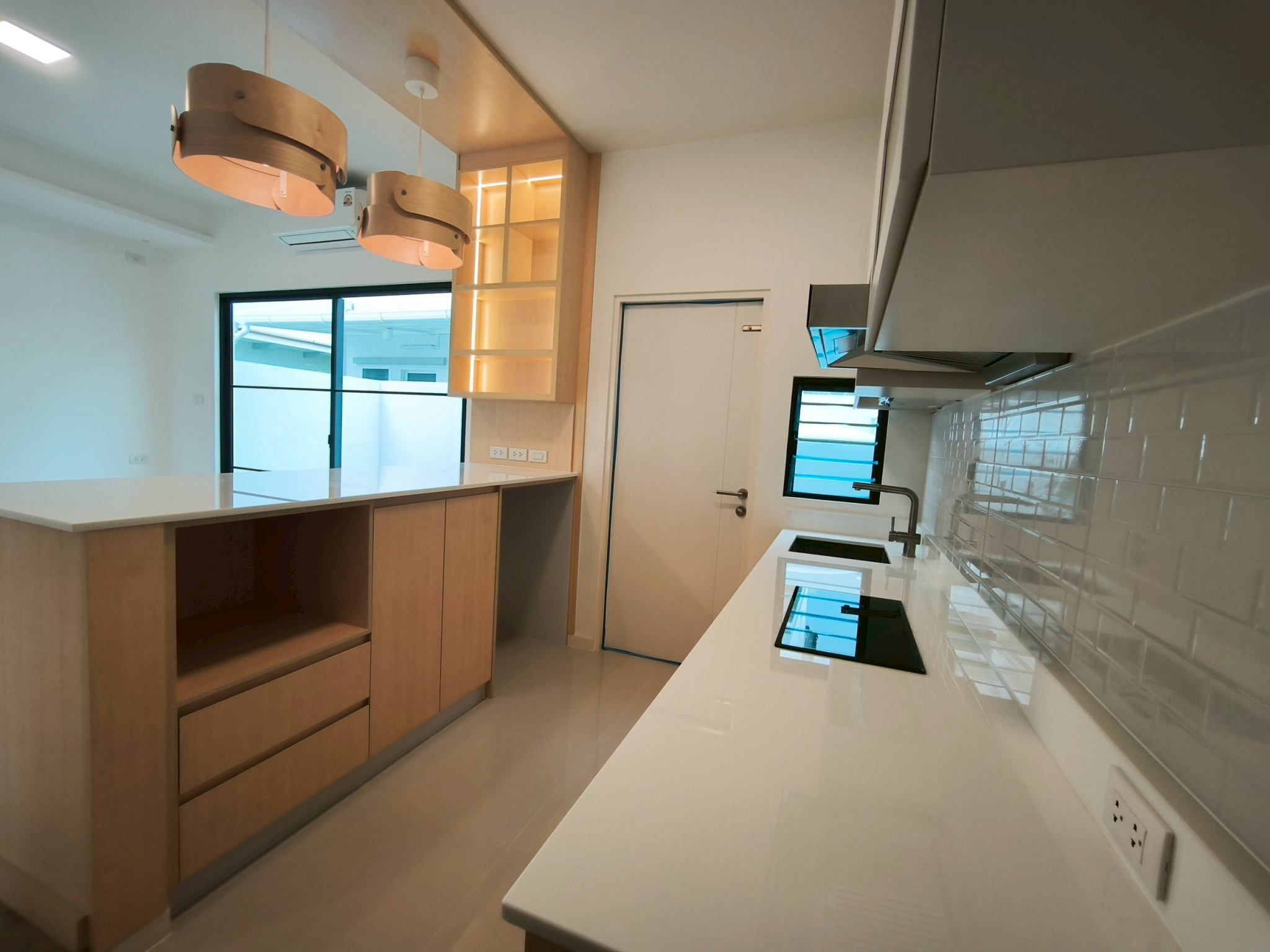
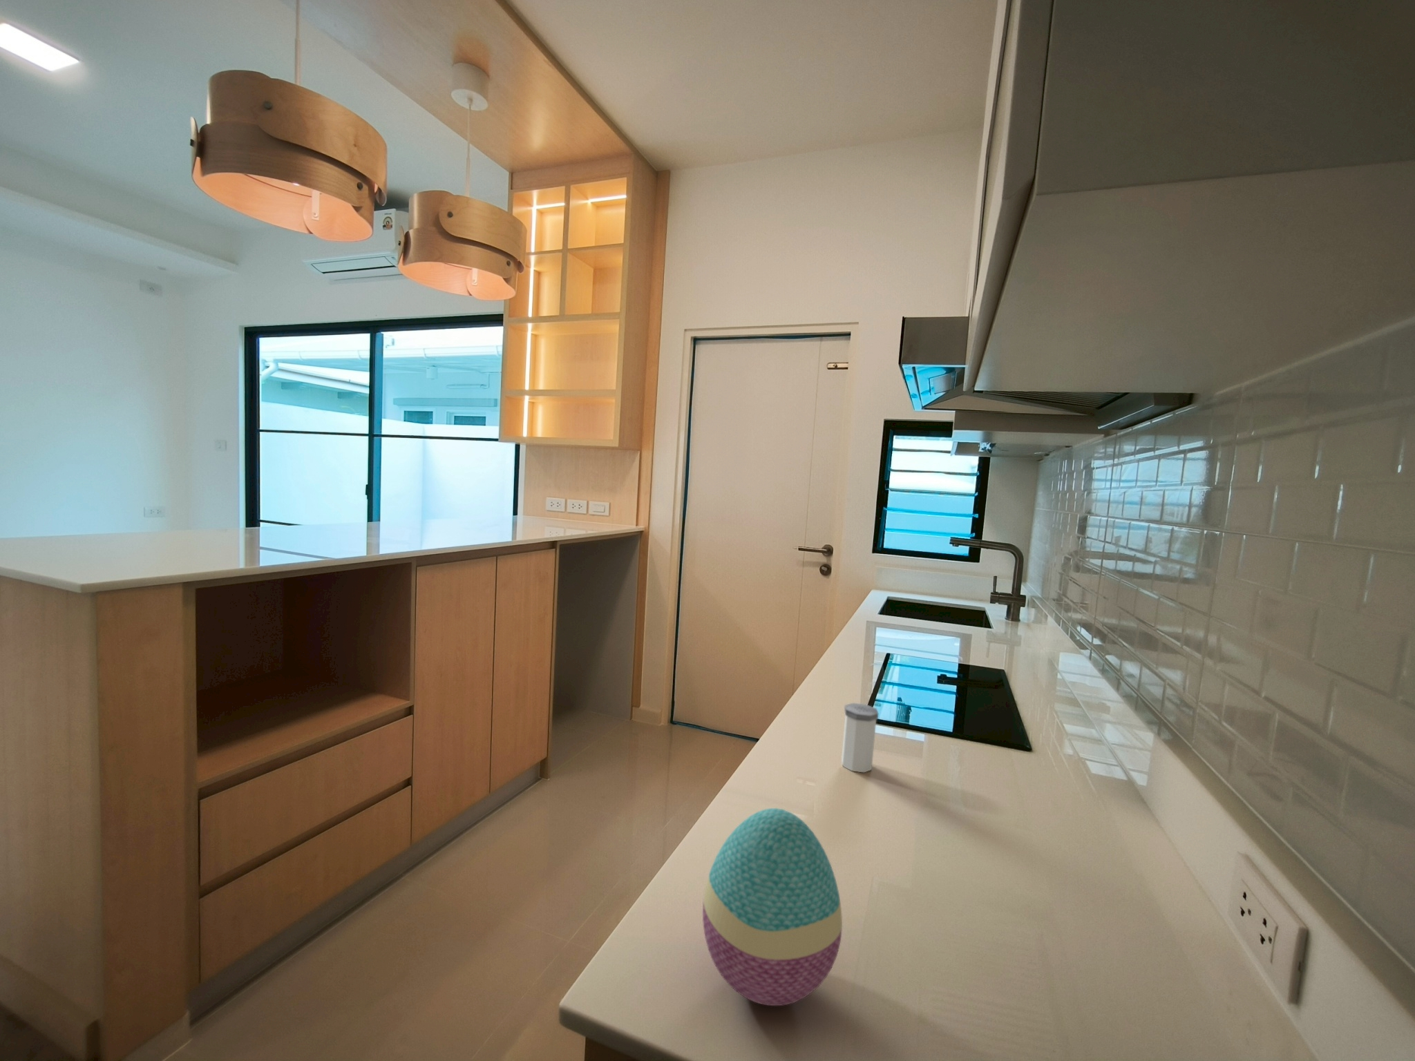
+ salt shaker [841,702,879,773]
+ decorative egg [702,808,843,1006]
